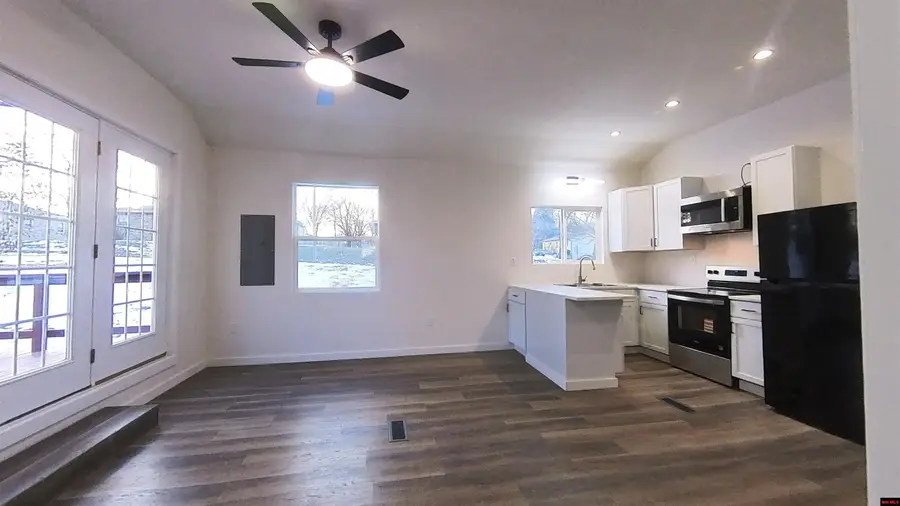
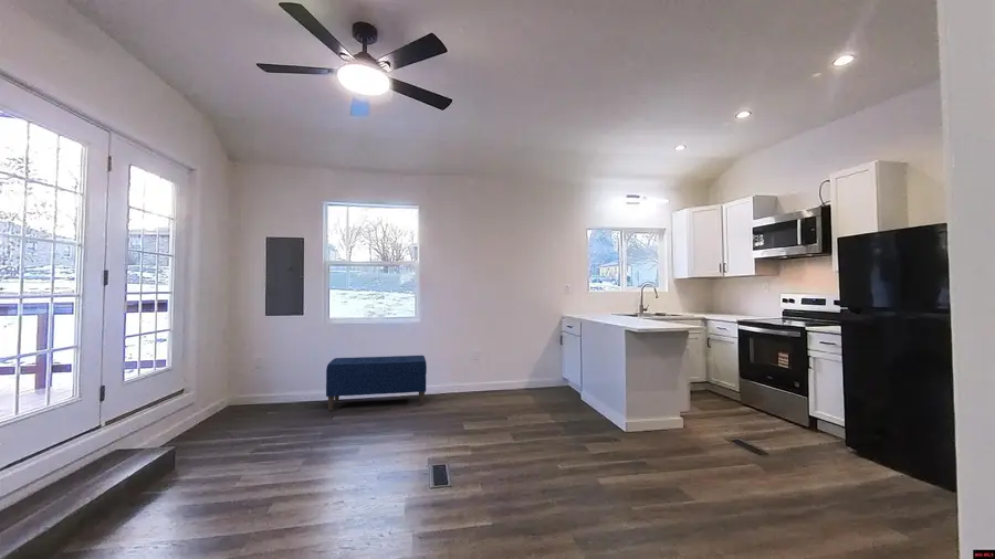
+ bench [325,355,428,412]
